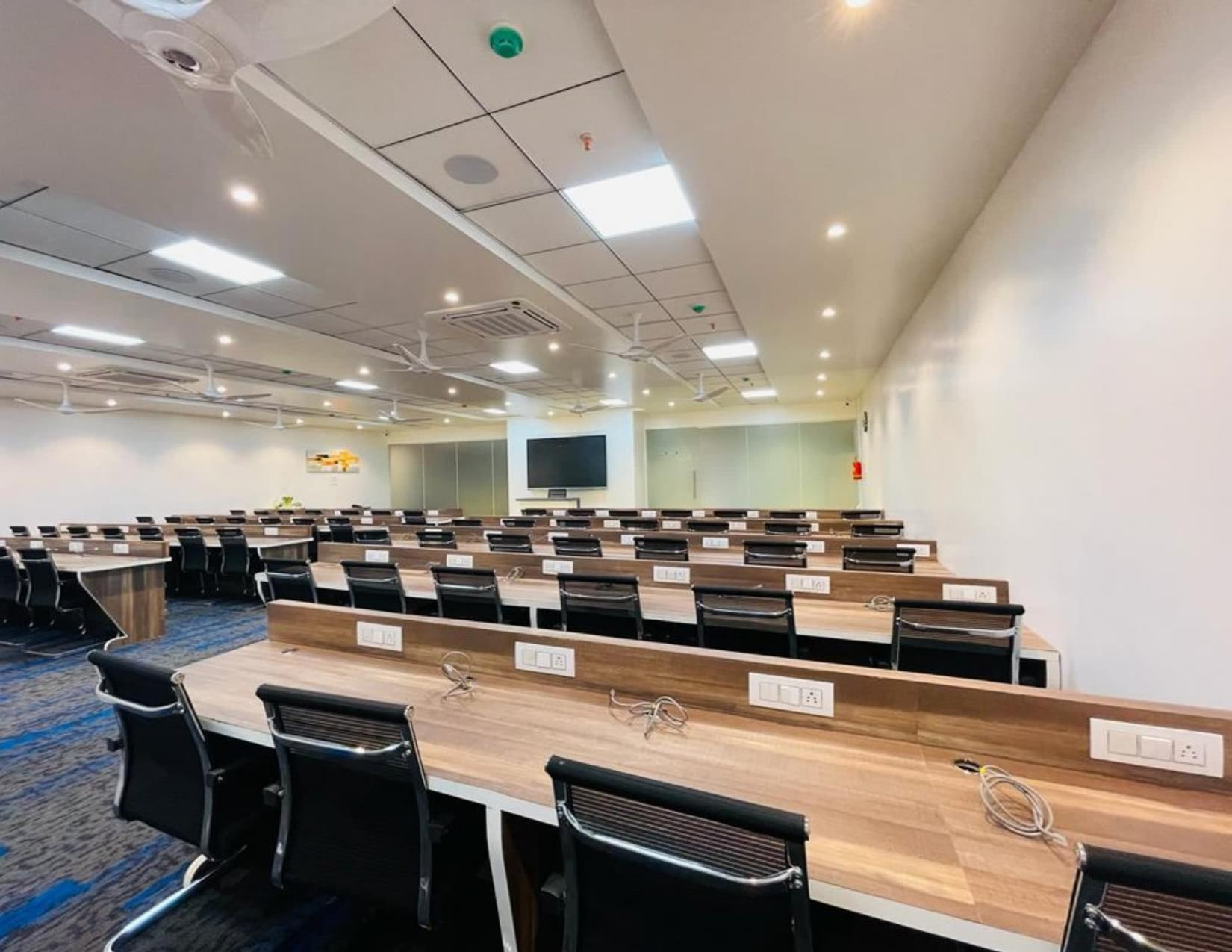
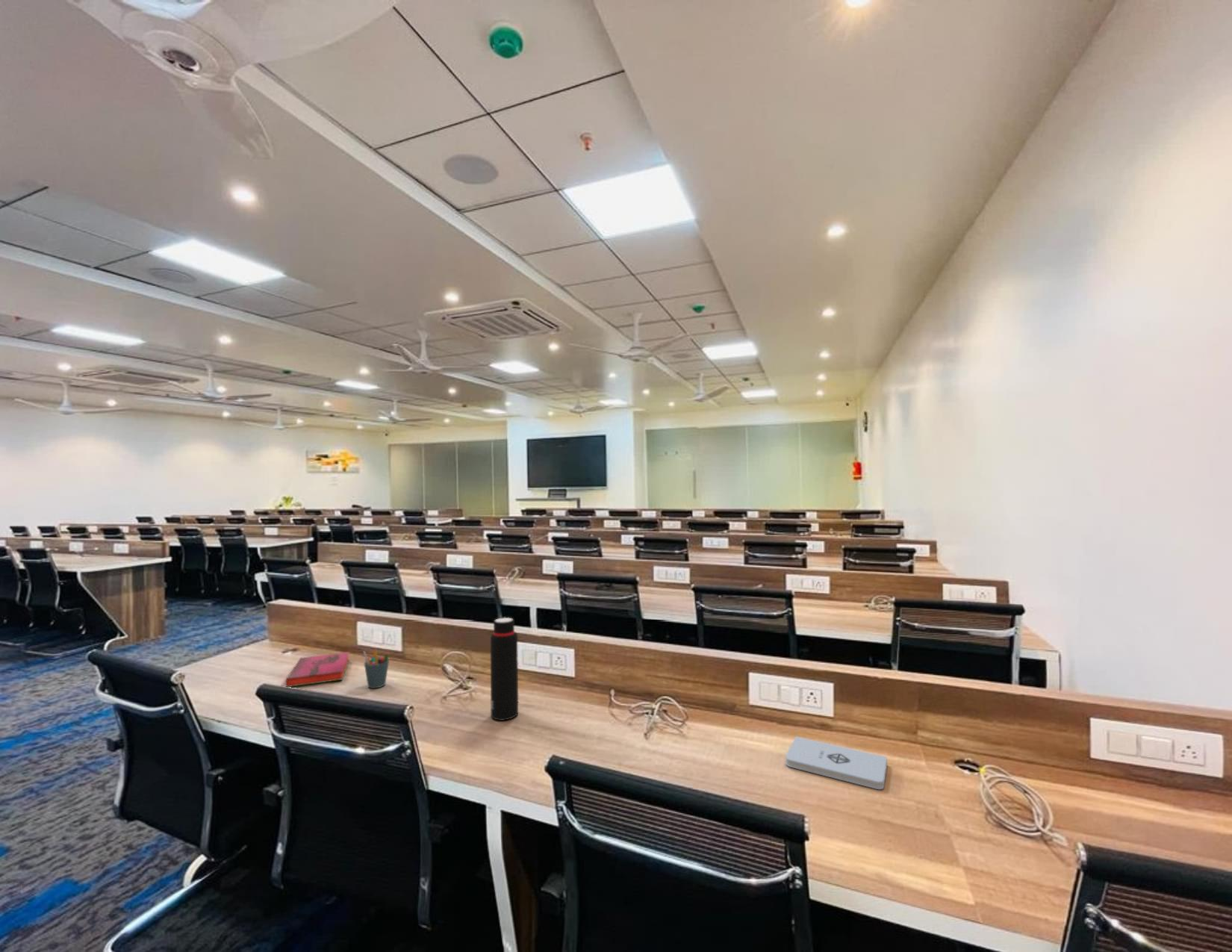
+ notepad [785,735,888,790]
+ hardback book [285,651,350,688]
+ water bottle [490,617,520,721]
+ pen holder [363,649,391,689]
